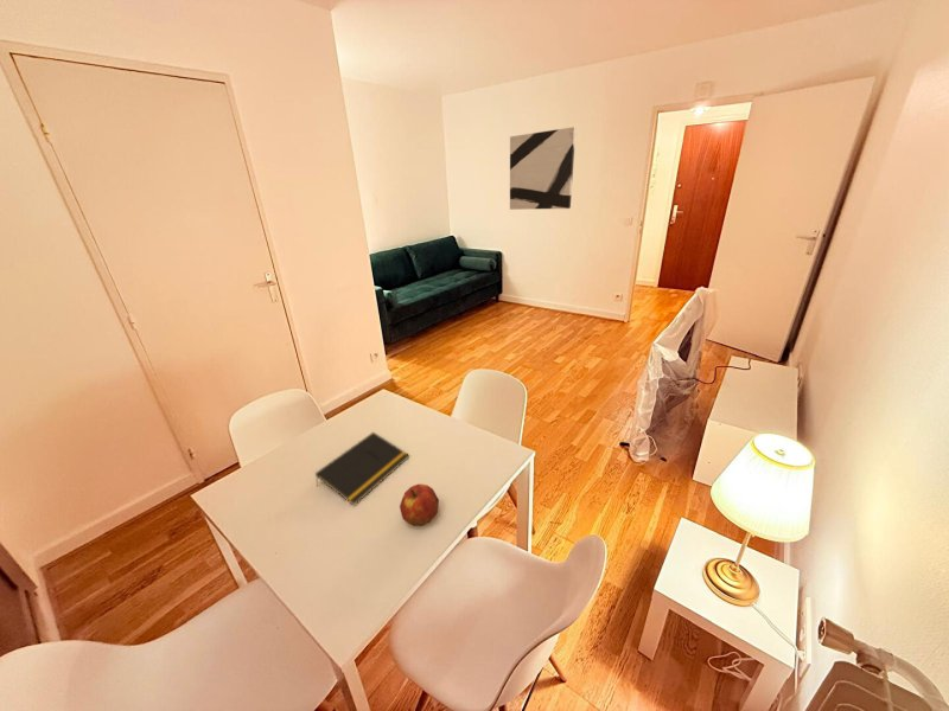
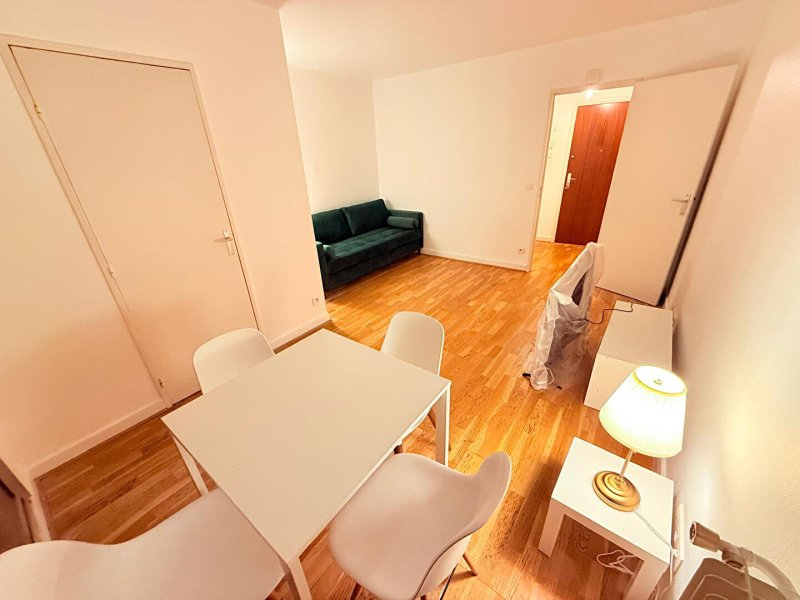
- notepad [314,431,410,507]
- wall art [509,126,577,211]
- apple [399,483,440,527]
